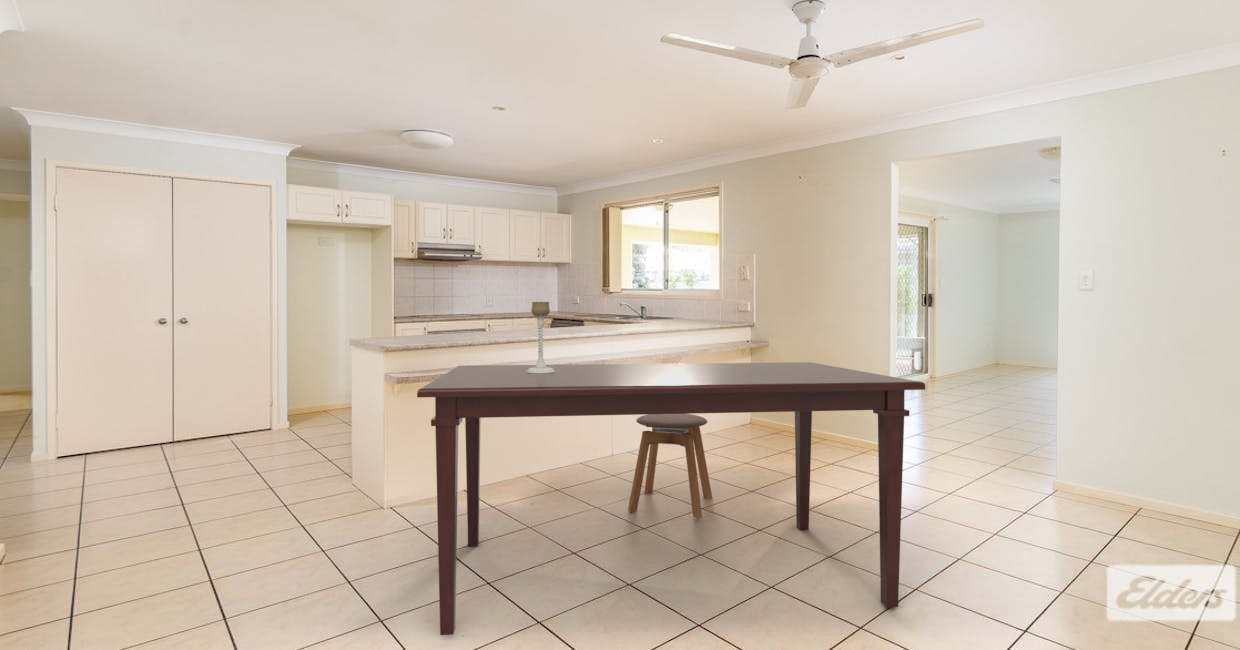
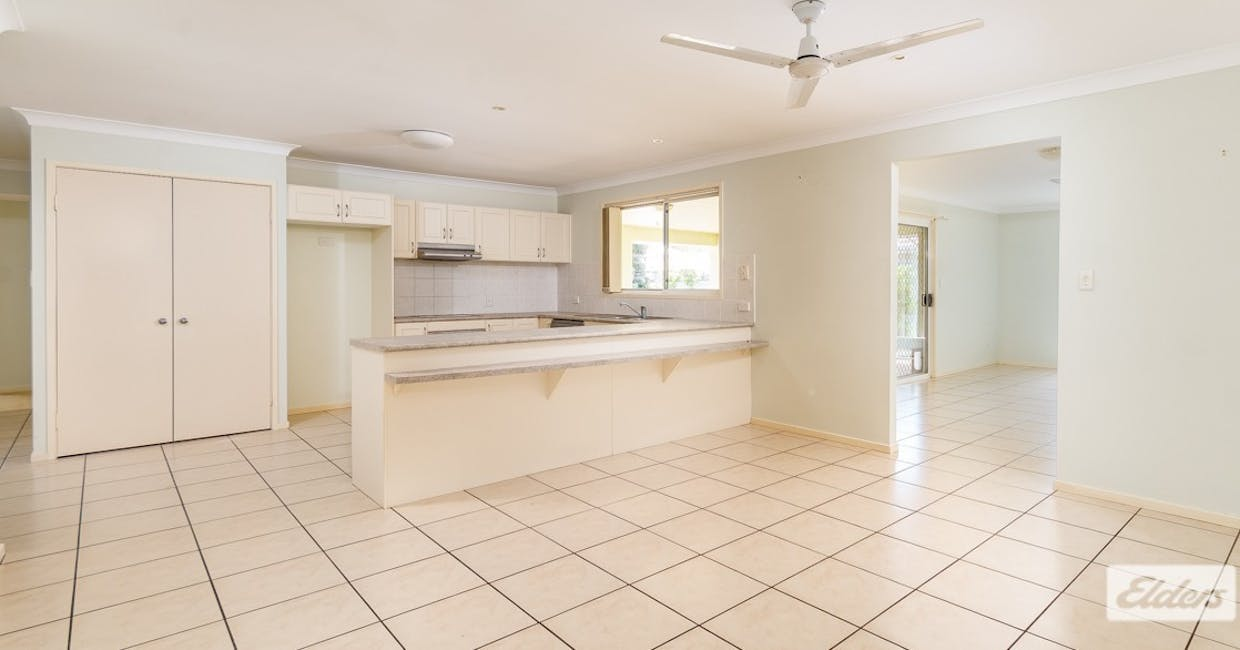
- candle holder [526,301,555,373]
- stool [627,414,713,520]
- dining table [416,361,926,636]
